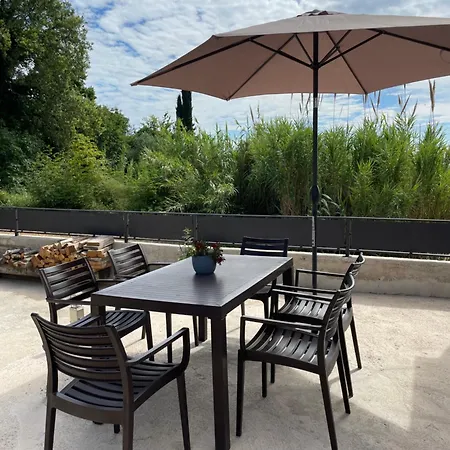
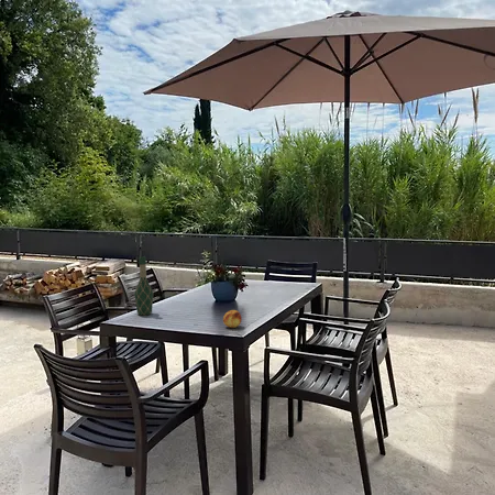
+ fruit [222,309,243,329]
+ wine bottle [133,255,154,317]
